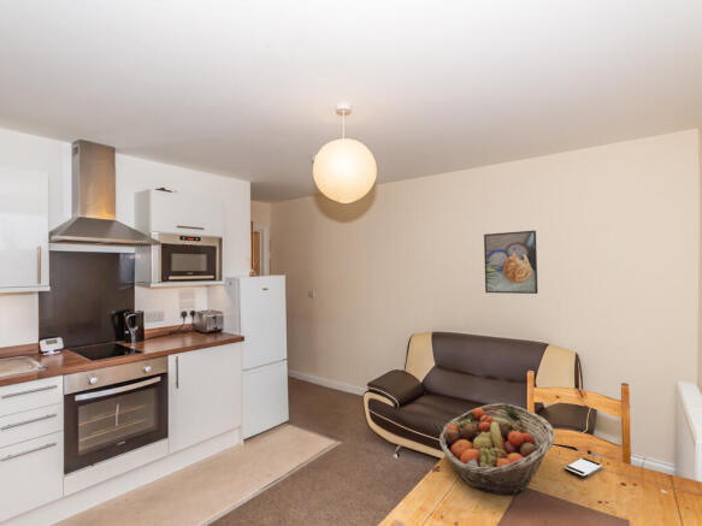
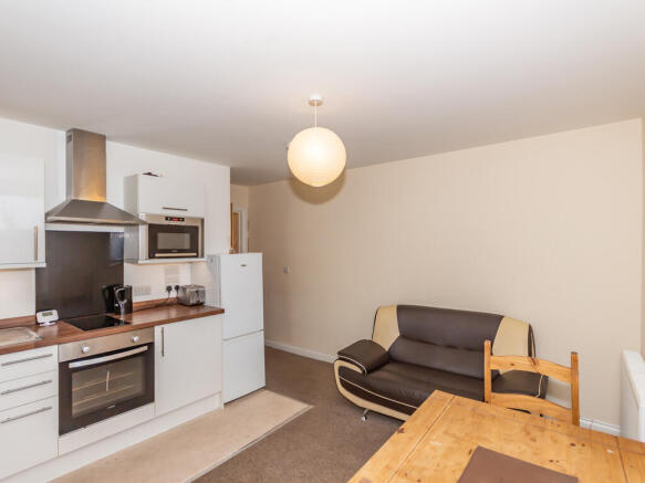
- fruit basket [438,402,556,497]
- smartphone [564,456,603,479]
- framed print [483,230,539,295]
